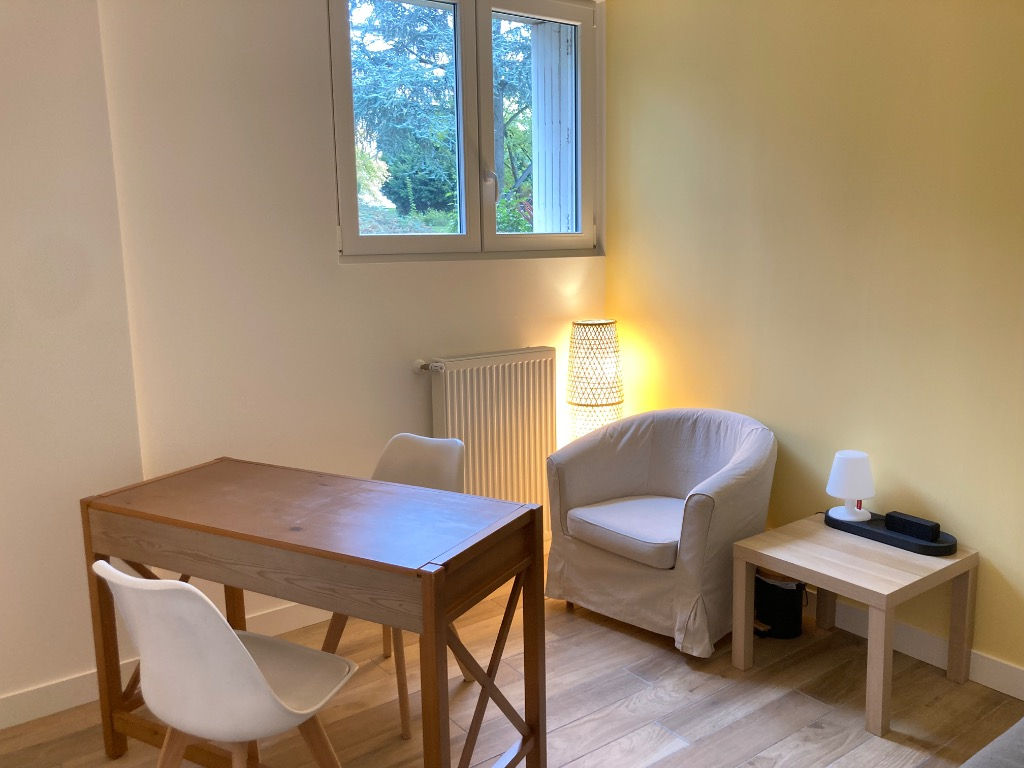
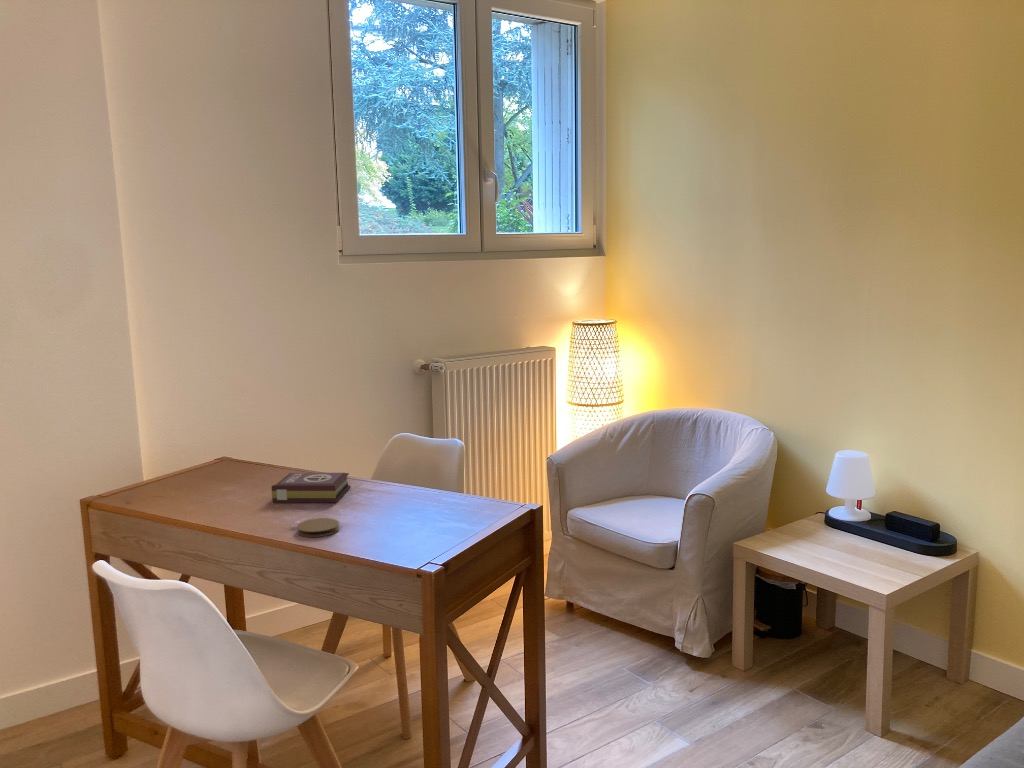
+ book [271,472,351,504]
+ coaster [296,517,340,538]
